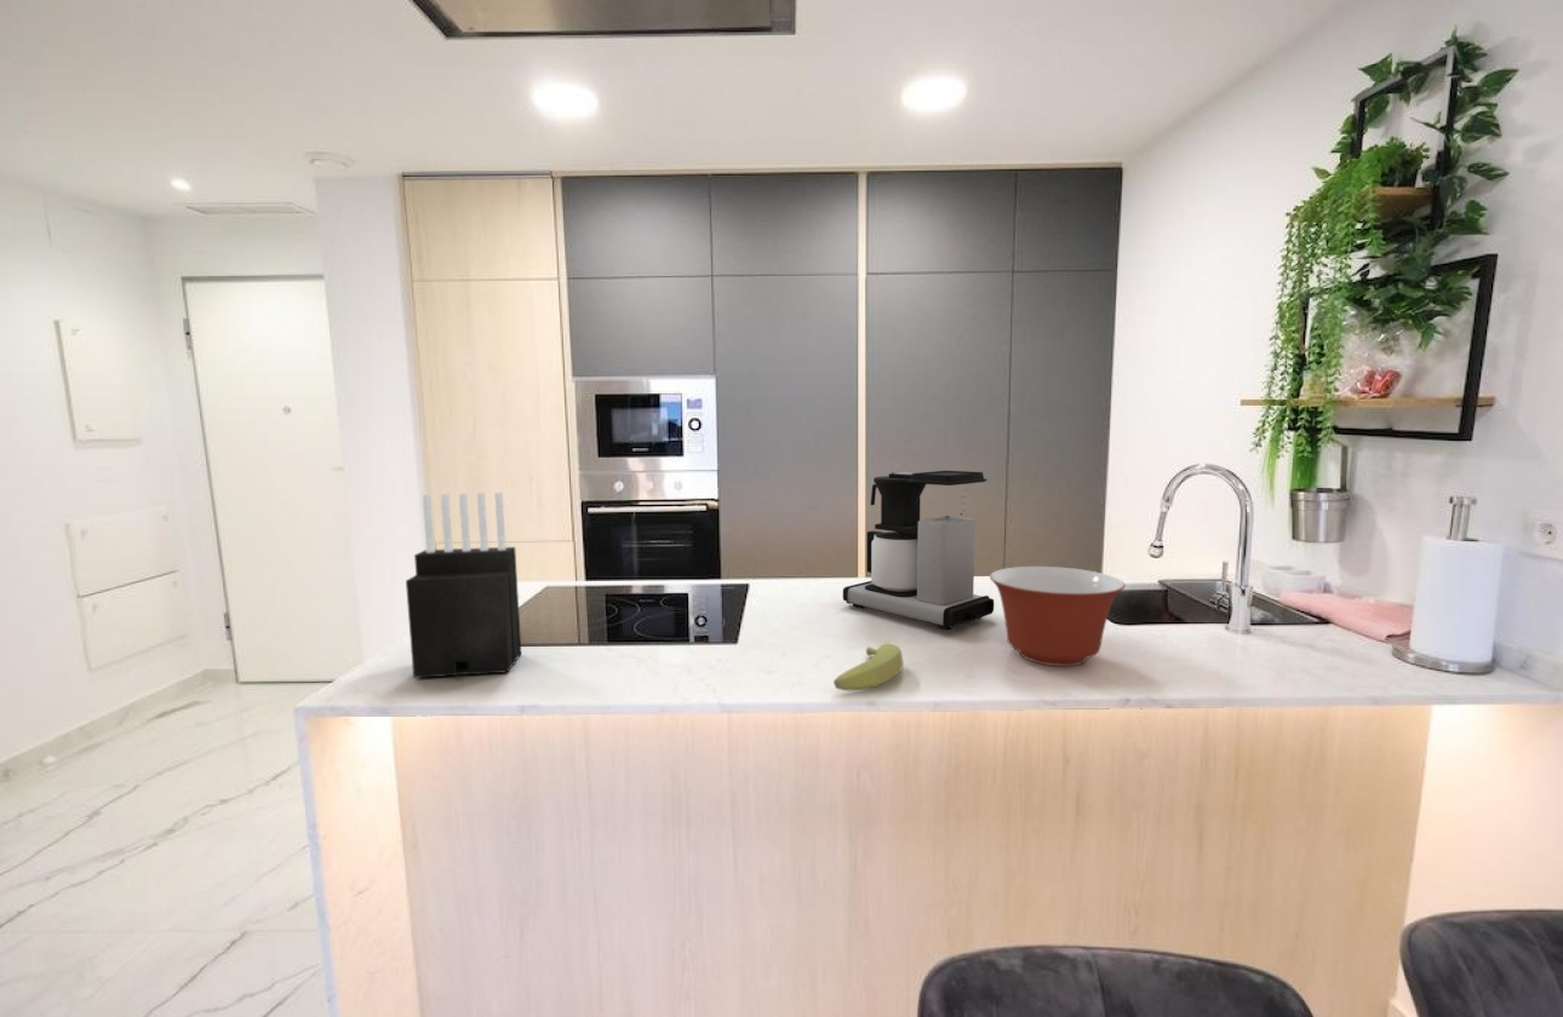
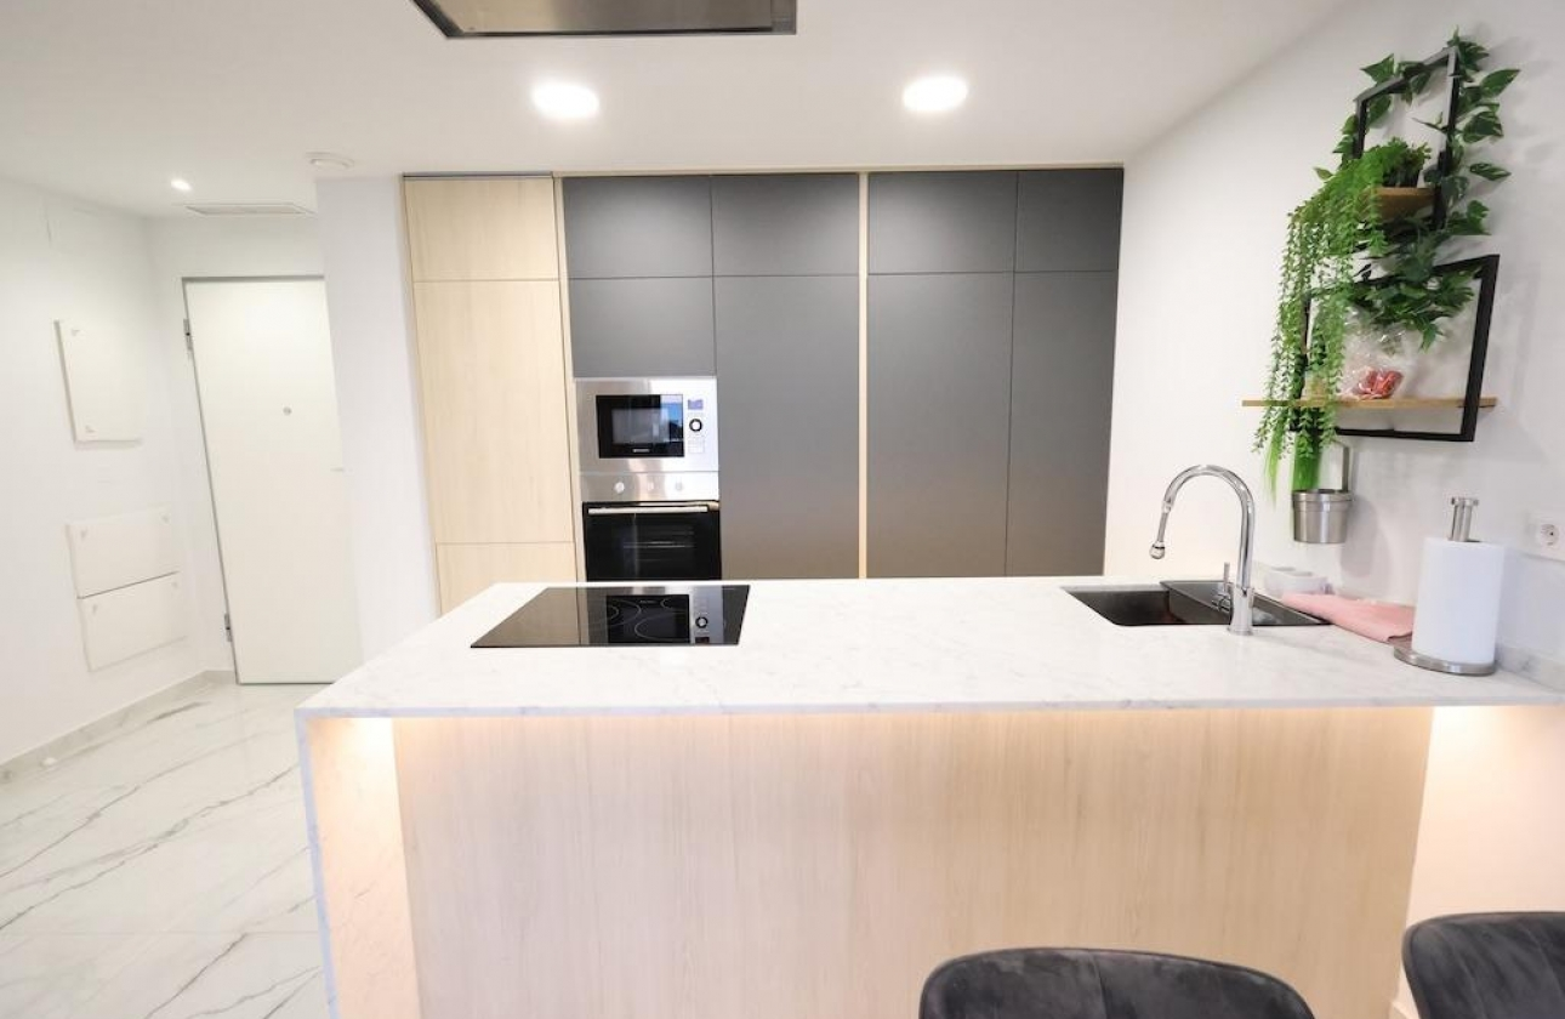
- knife block [405,490,522,680]
- banana [832,642,905,691]
- coffee maker [842,470,995,632]
- mixing bowl [989,565,1126,667]
